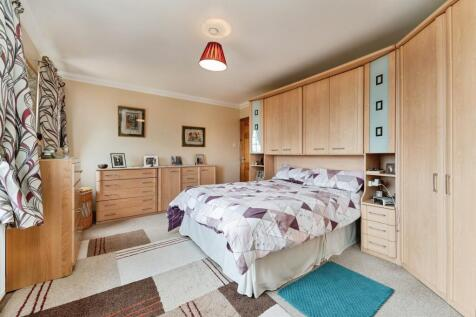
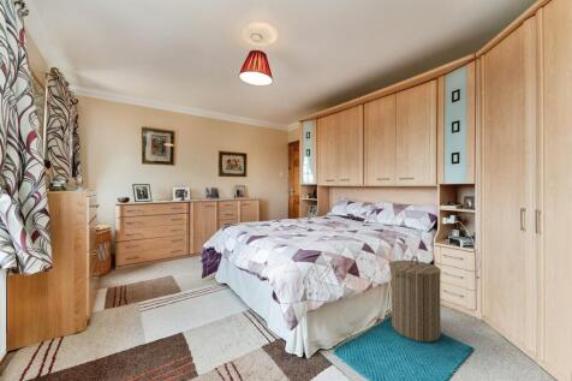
+ laundry hamper [391,255,442,343]
